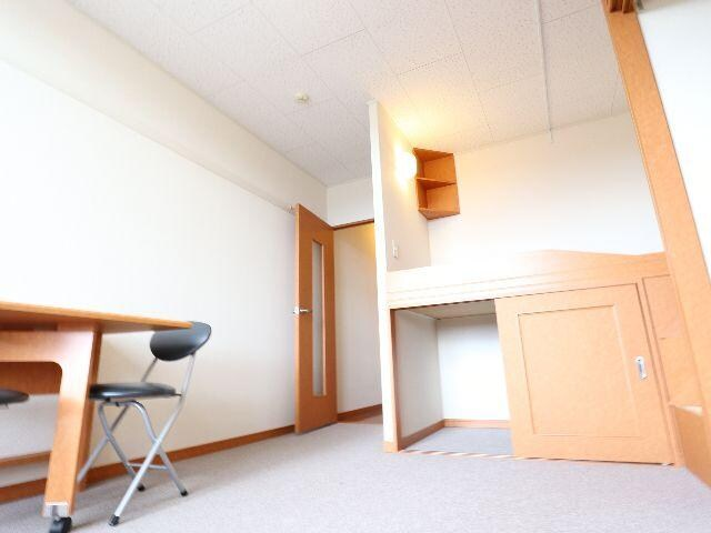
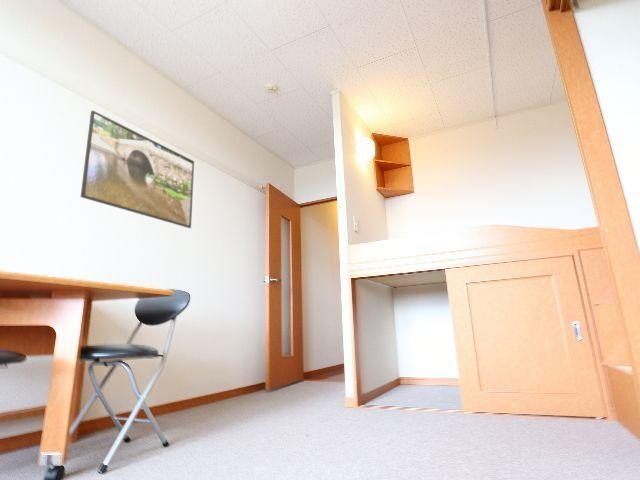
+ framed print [80,110,195,229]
